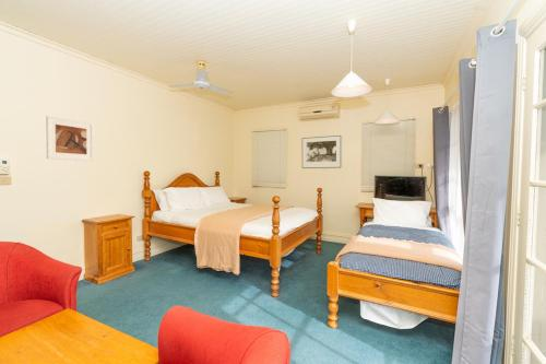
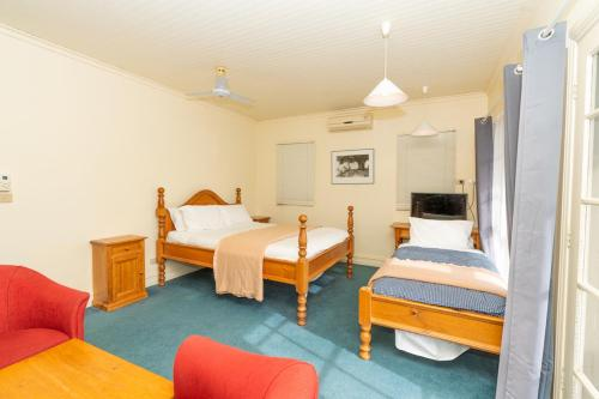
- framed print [45,115,95,162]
